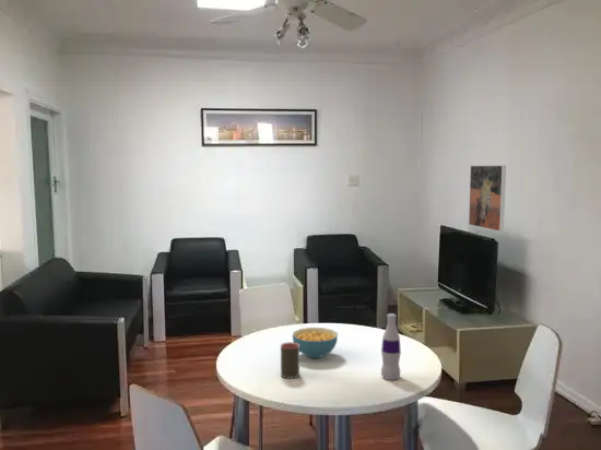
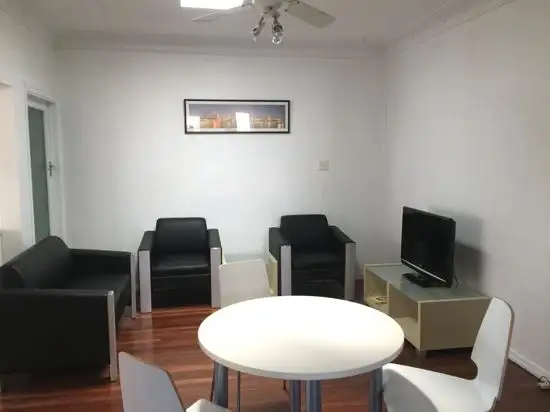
- cup [280,341,300,379]
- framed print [468,164,507,233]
- cereal bowl [292,327,339,359]
- bottle [380,312,402,381]
